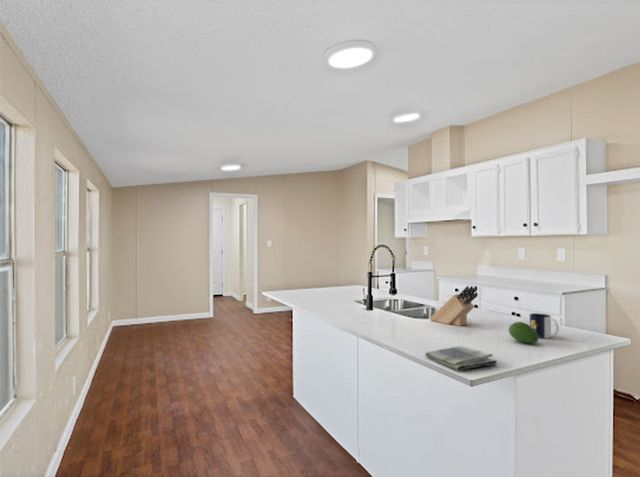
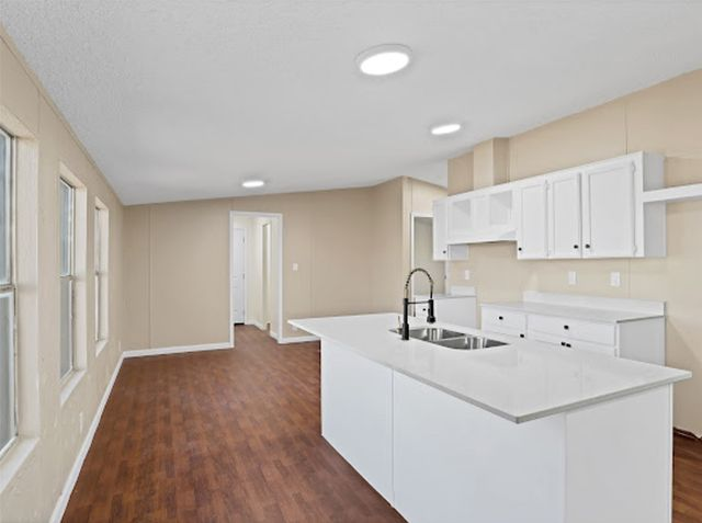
- fruit [508,321,540,344]
- knife block [429,285,479,327]
- mug [529,312,560,339]
- dish towel [424,345,498,372]
